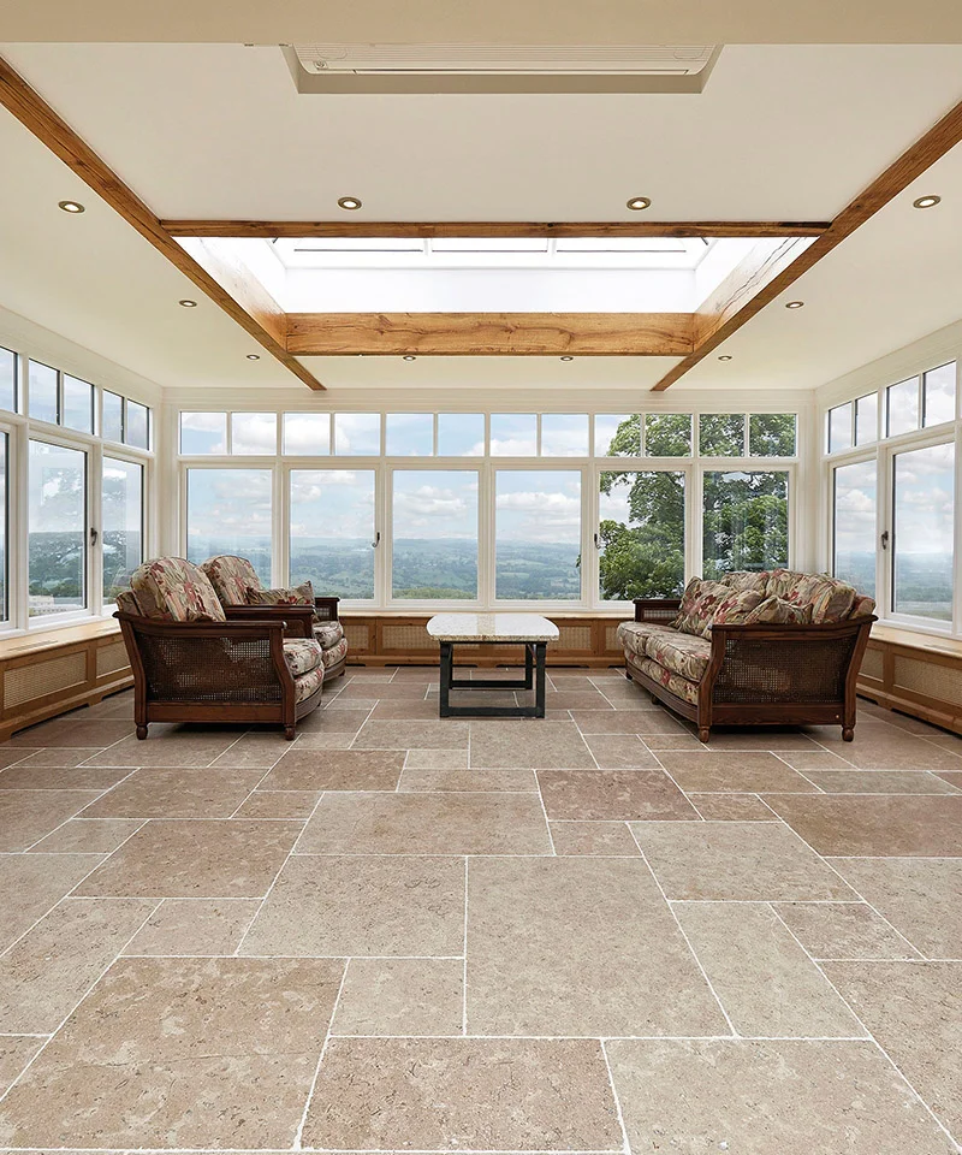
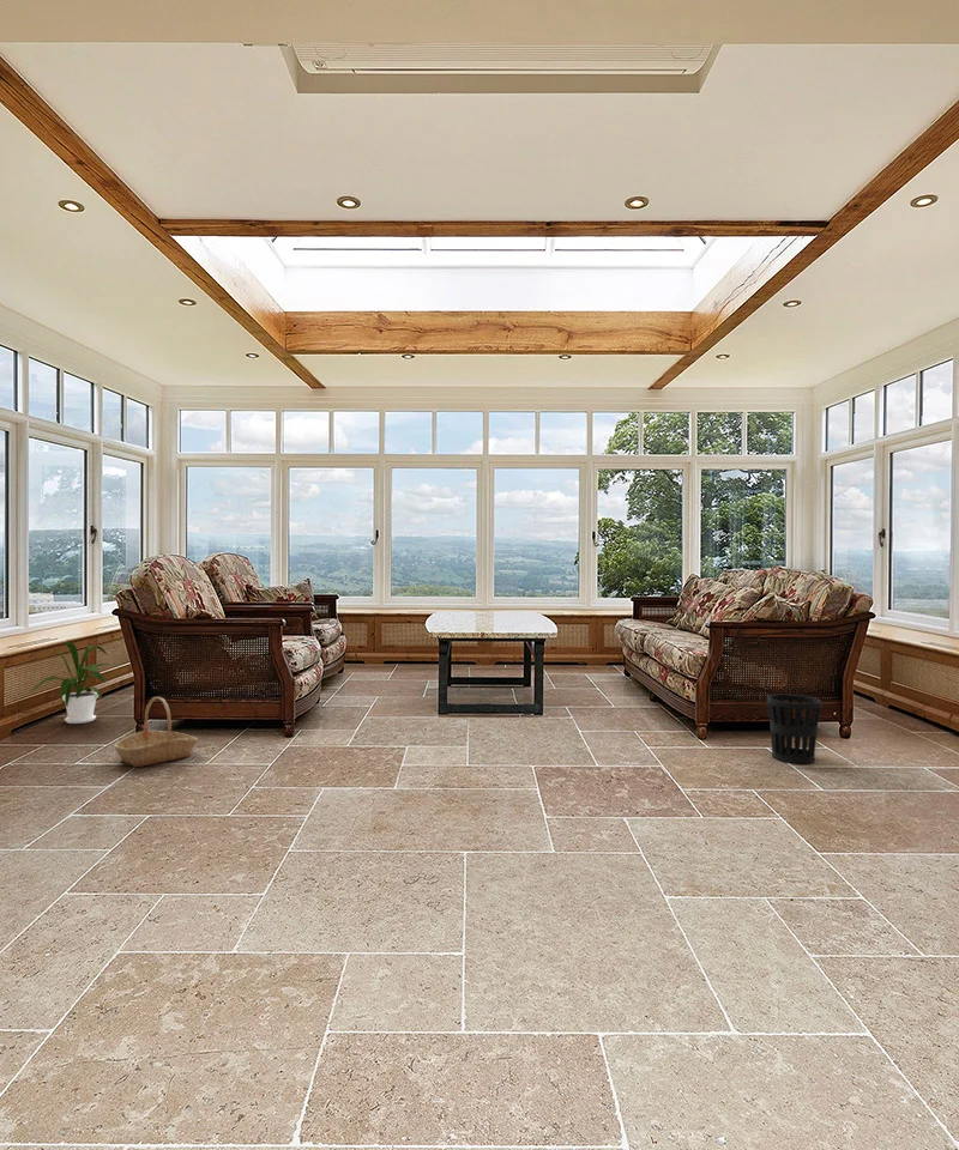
+ wastebasket [766,694,822,764]
+ house plant [30,641,116,725]
+ basket [113,696,199,768]
